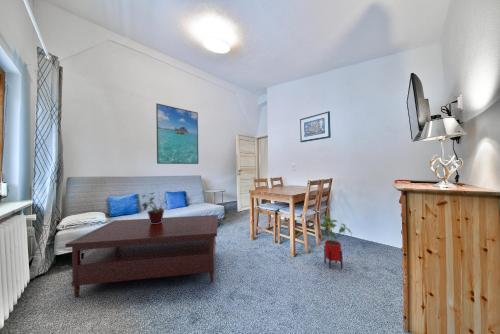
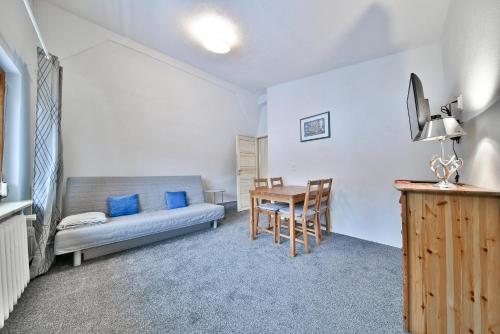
- potted plant [140,192,169,224]
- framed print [155,102,199,165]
- house plant [316,215,353,270]
- coffee table [64,214,219,298]
